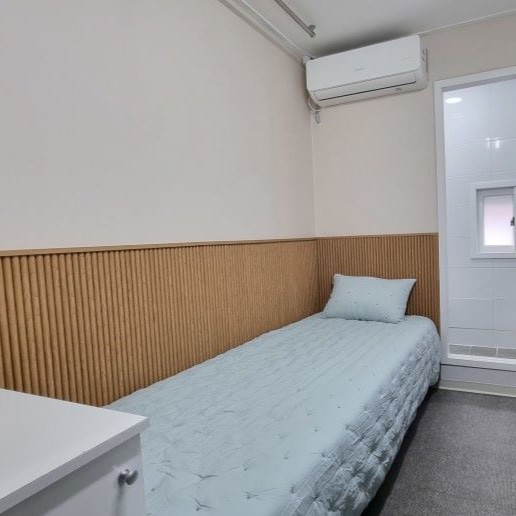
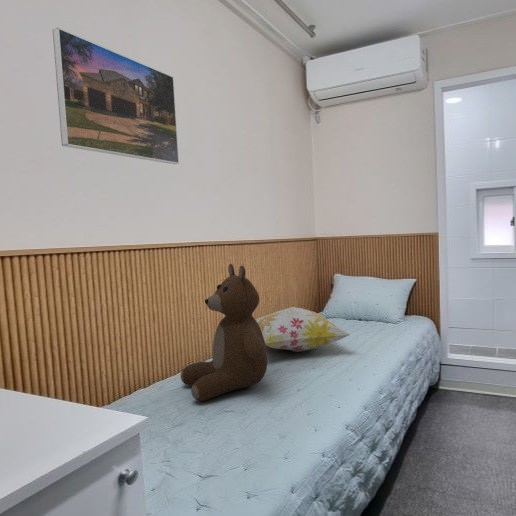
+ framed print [52,27,180,165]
+ bear [180,263,268,402]
+ decorative pillow [255,306,352,353]
